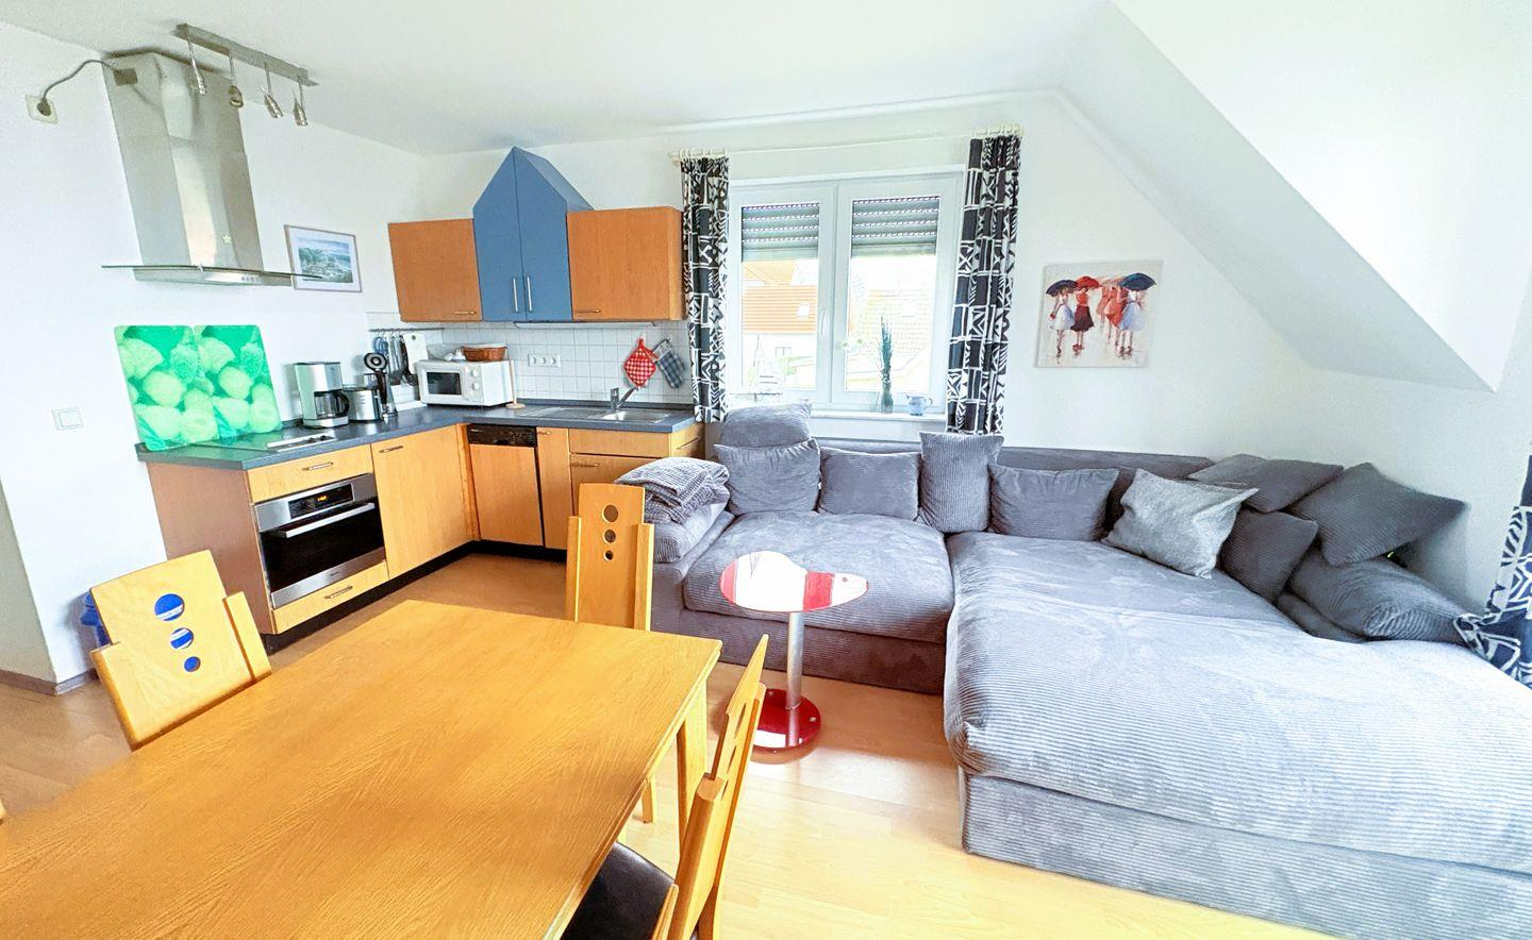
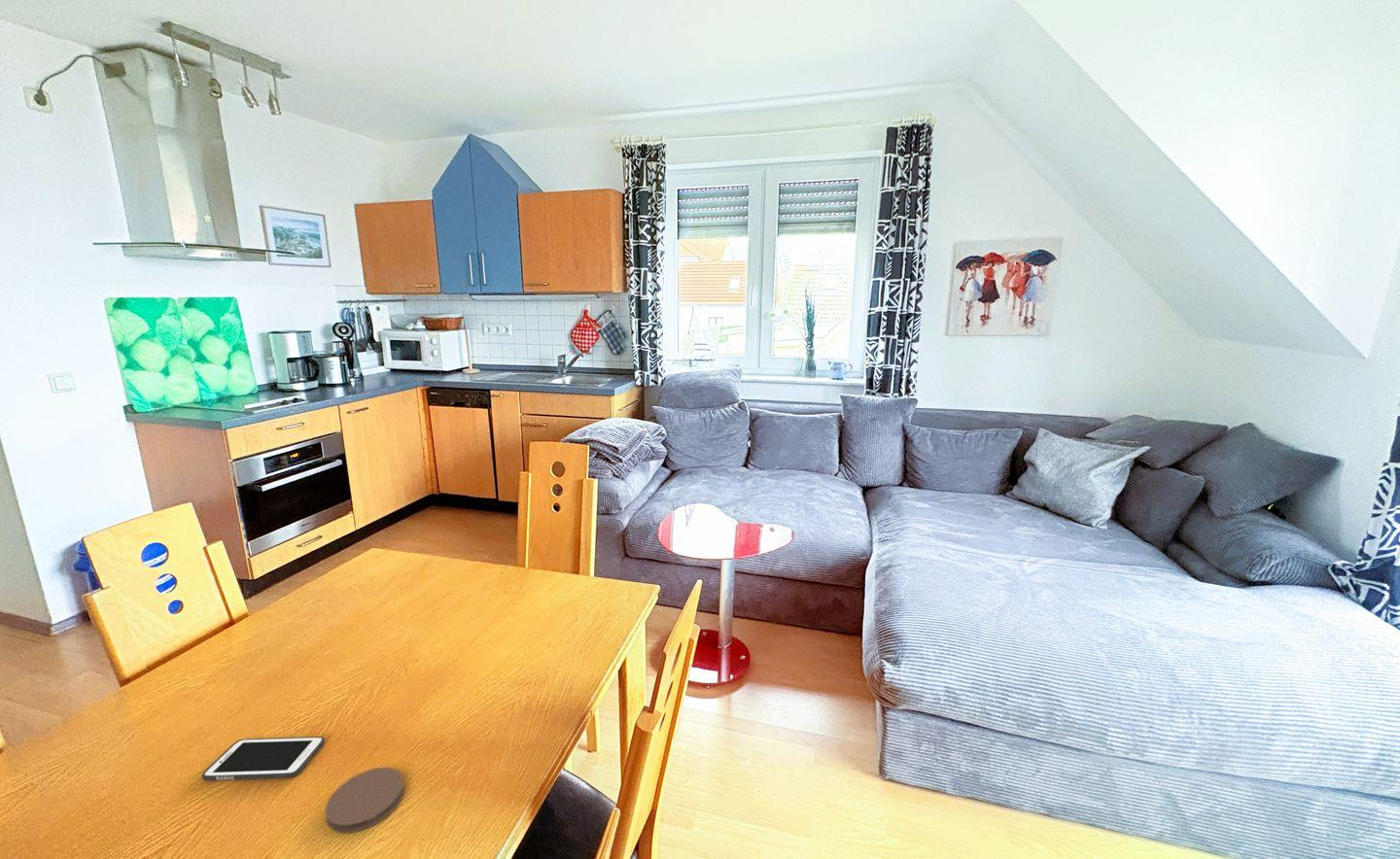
+ cell phone [201,736,326,781]
+ coaster [324,767,405,834]
